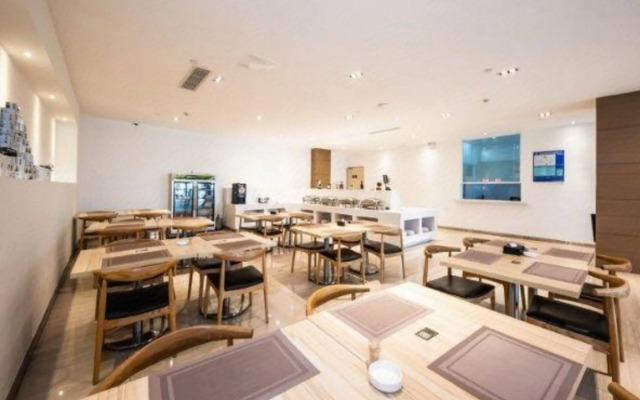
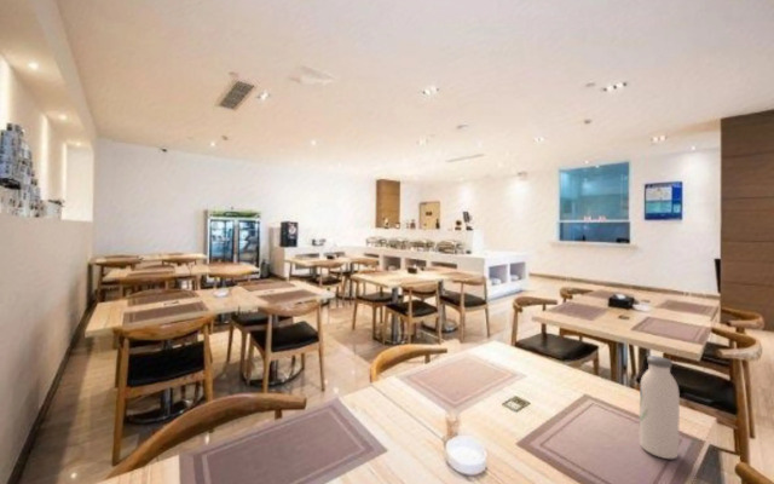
+ water bottle [639,355,681,460]
